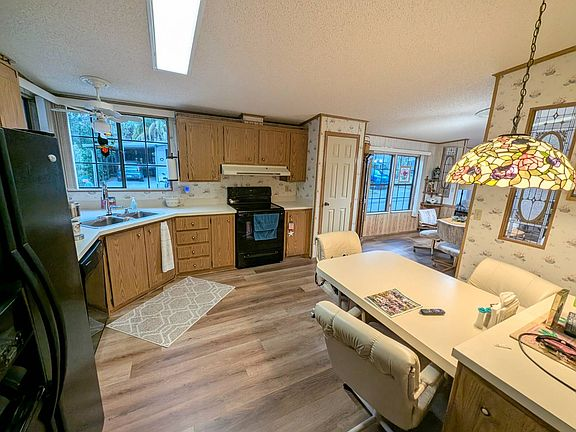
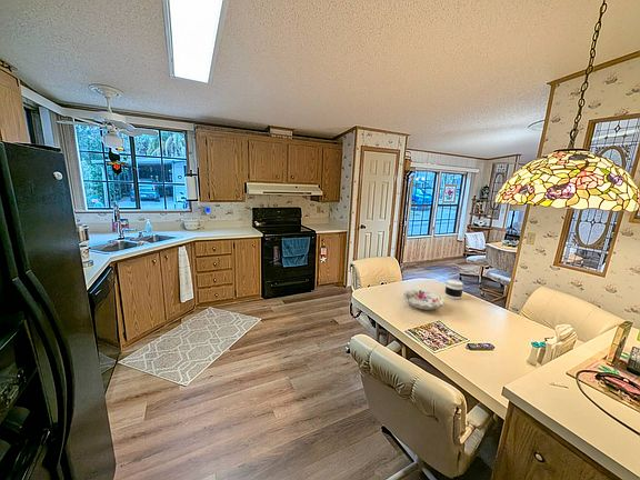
+ jar [444,279,464,300]
+ decorative bowl [401,288,446,311]
